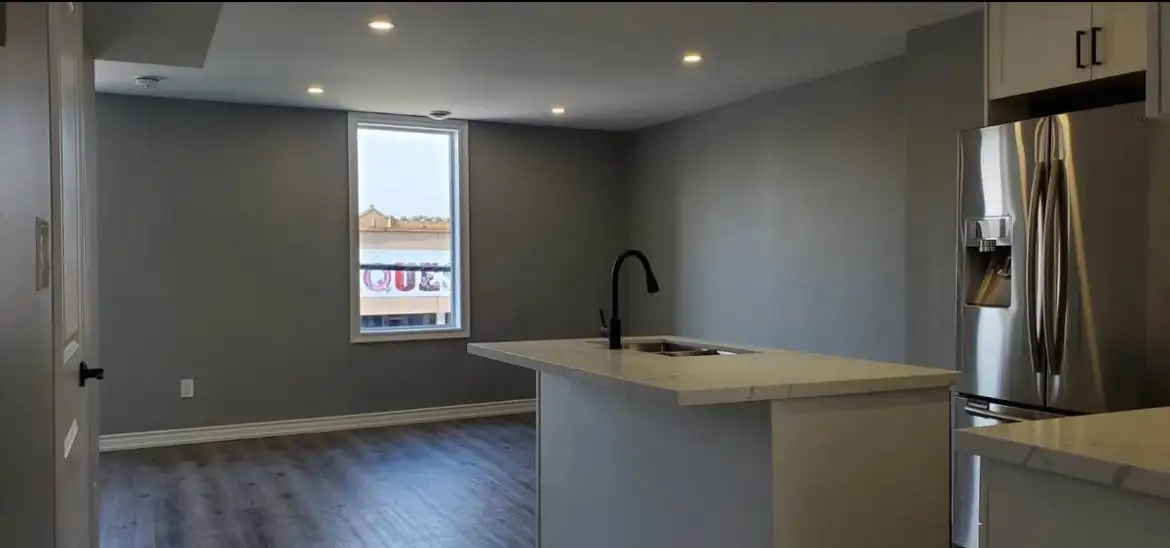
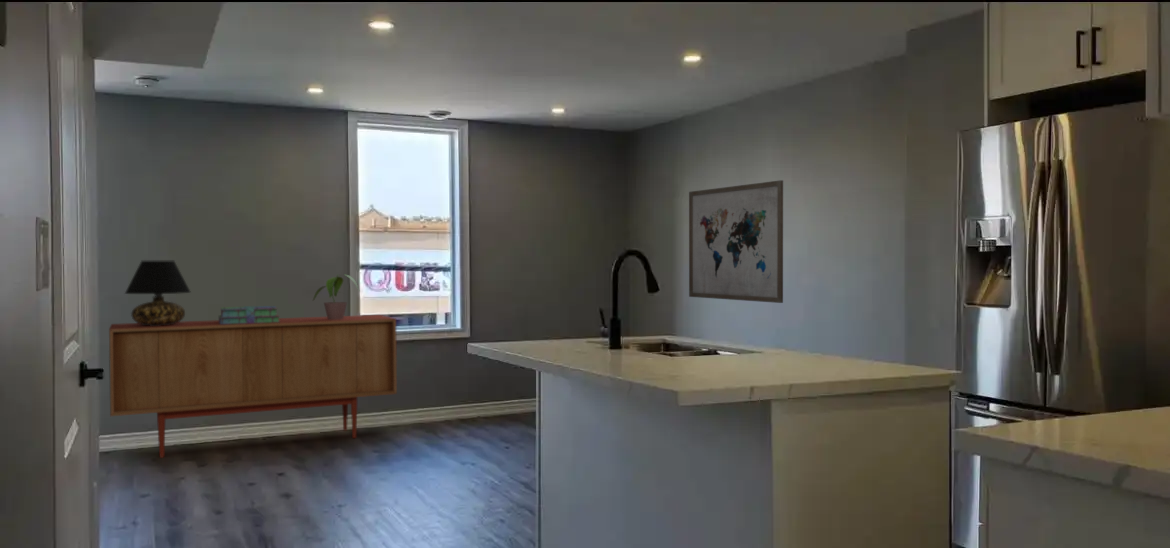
+ stack of books [218,305,281,324]
+ wall art [688,179,784,304]
+ potted plant [312,273,360,320]
+ sideboard [108,314,398,458]
+ table lamp [123,260,192,326]
